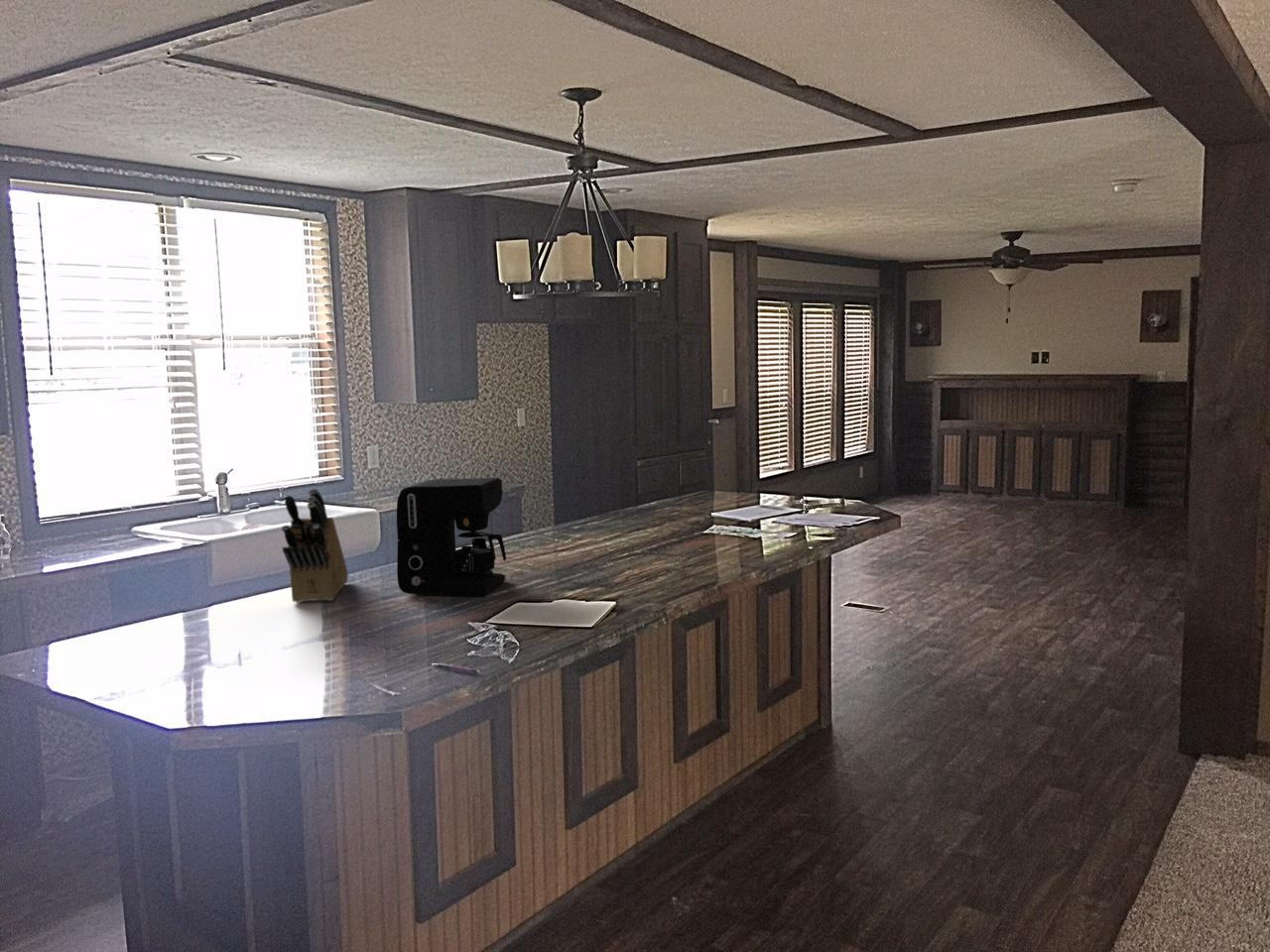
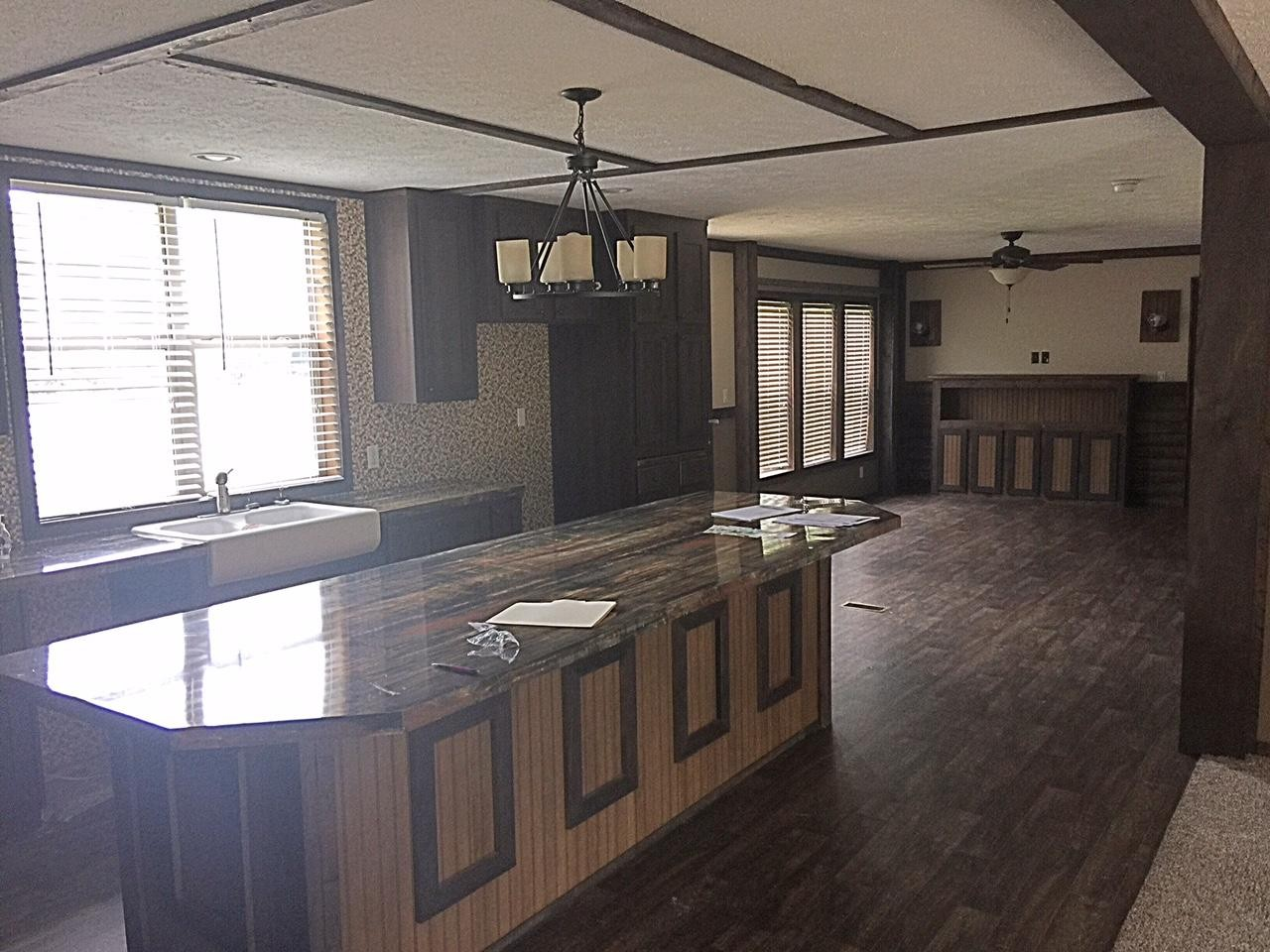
- coffee maker [396,477,507,597]
- knife block [281,488,349,604]
